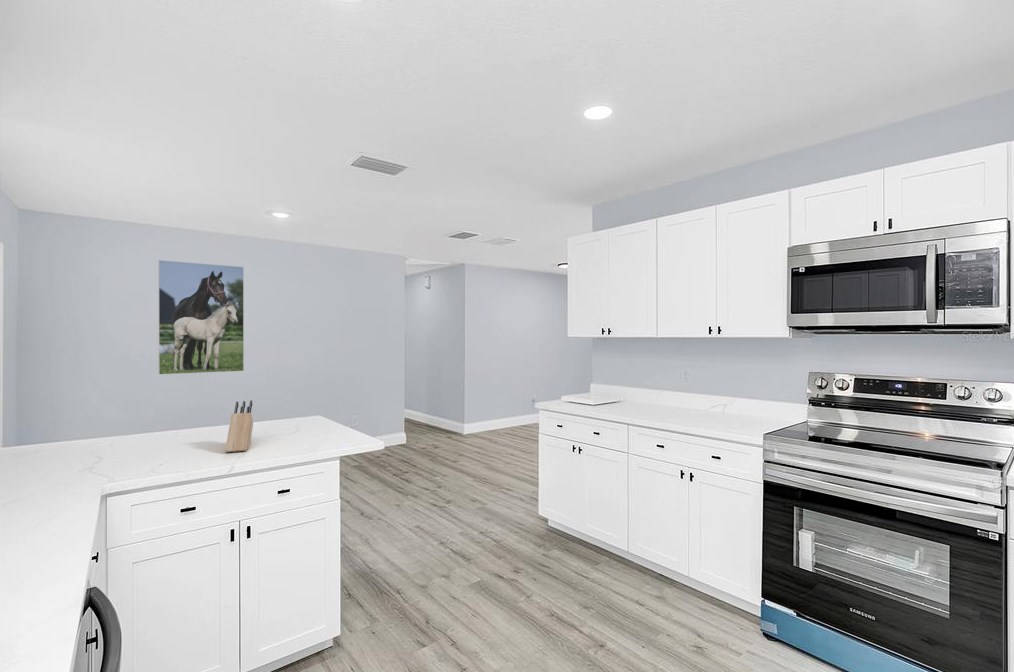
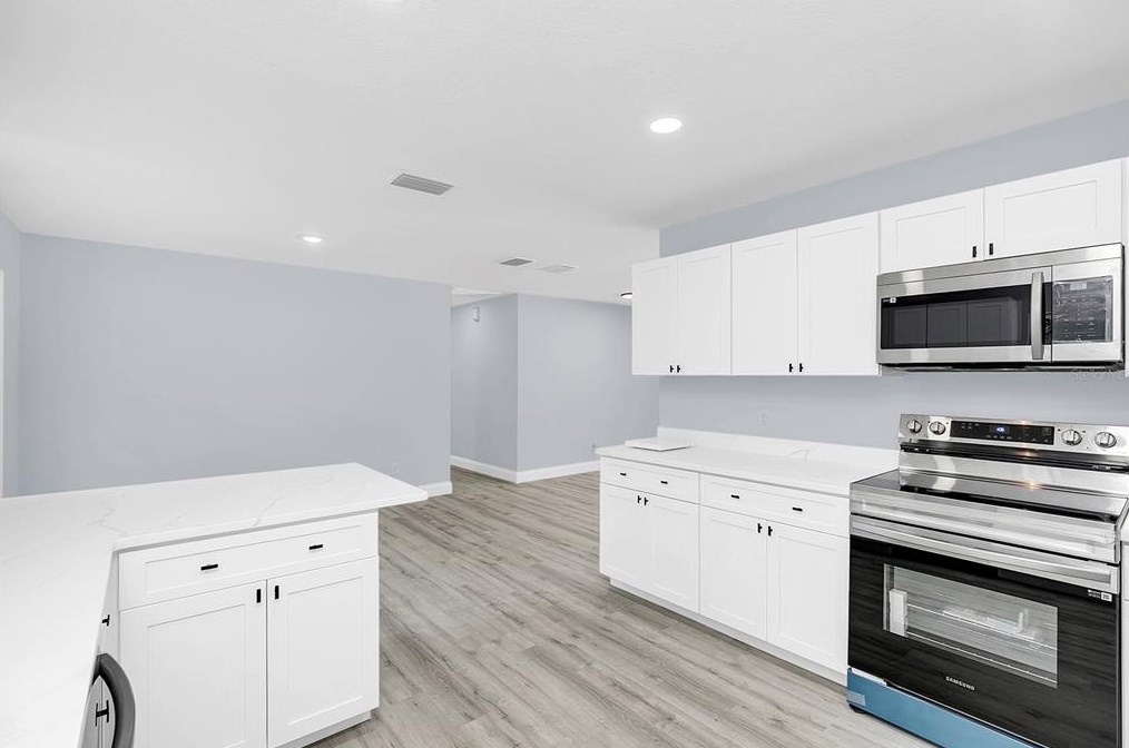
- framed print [157,259,245,376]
- knife block [224,399,254,453]
